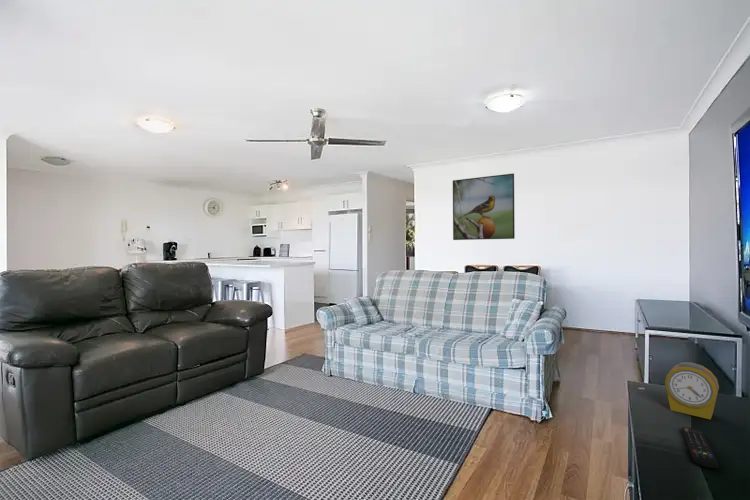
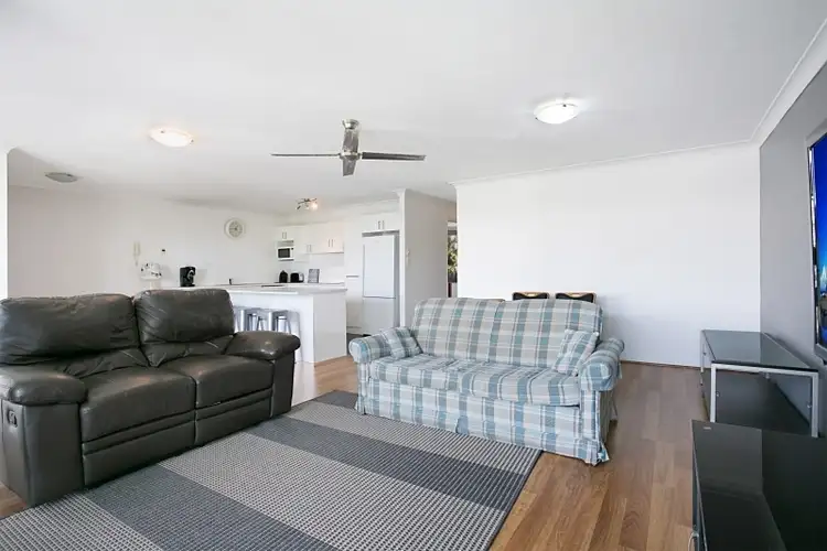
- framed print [452,172,516,241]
- alarm clock [664,361,720,420]
- remote control [681,426,720,469]
